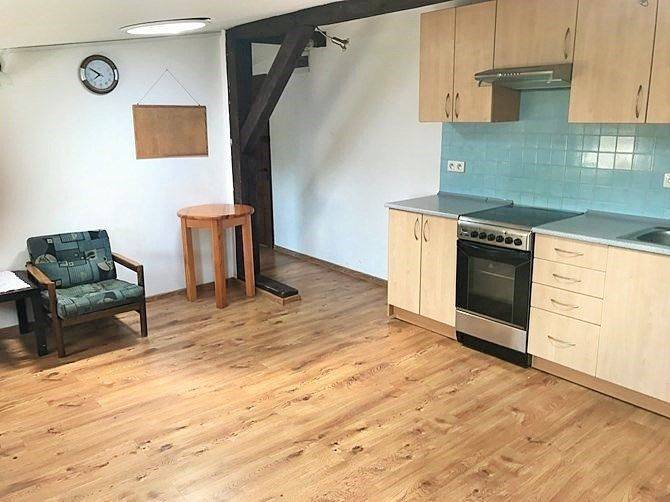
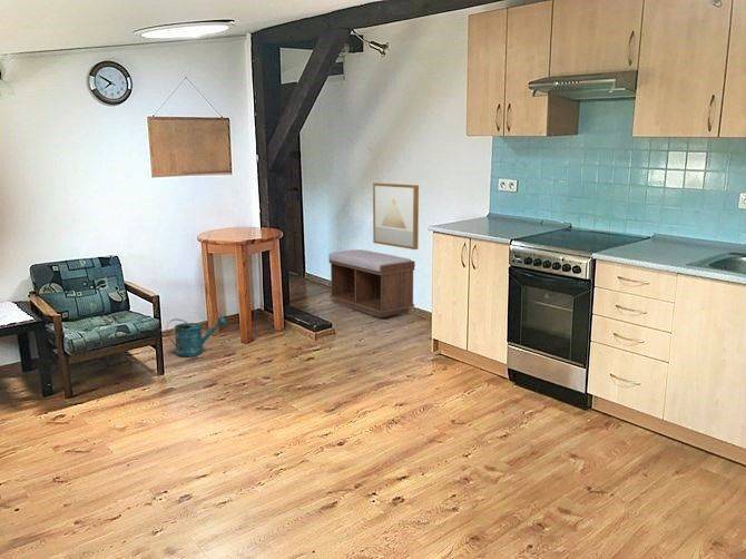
+ bench [328,248,416,318]
+ watering can [166,315,228,357]
+ wall art [372,182,420,251]
